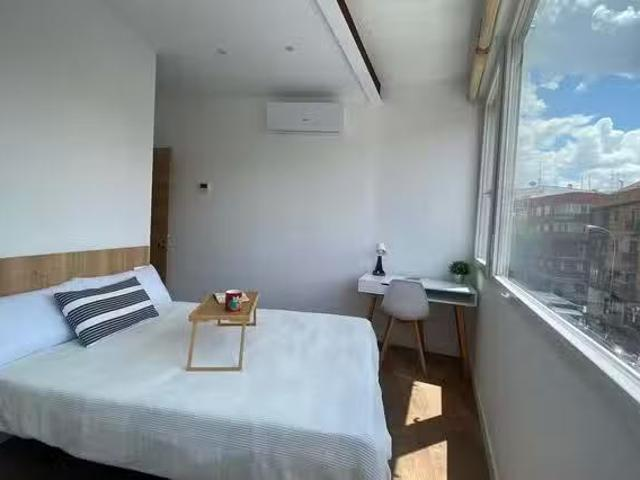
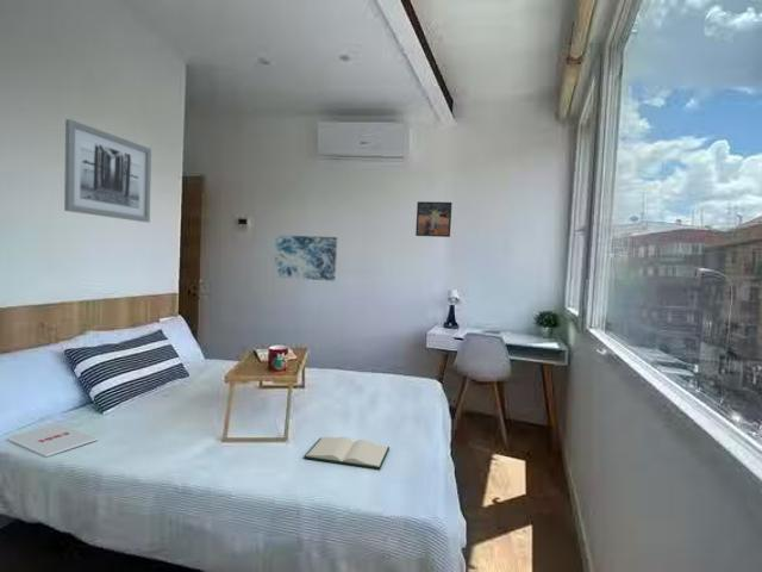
+ hardback book [302,436,391,471]
+ wall art [63,118,152,223]
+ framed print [414,200,454,238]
+ wall art [273,234,338,282]
+ magazine [6,422,100,458]
